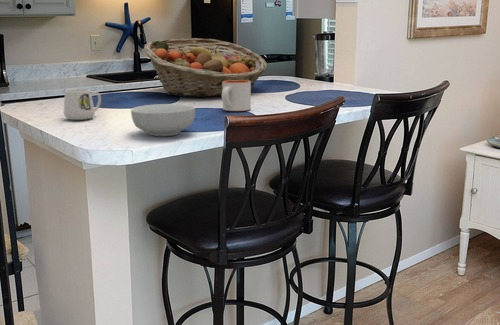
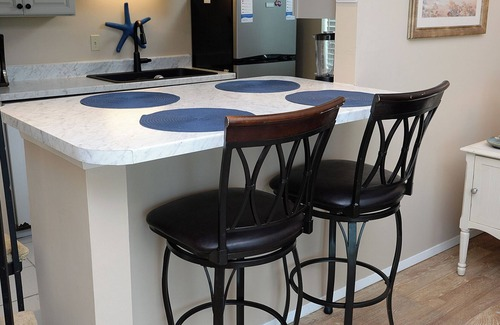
- mug [63,88,102,121]
- cereal bowl [130,103,196,137]
- mug [221,80,252,112]
- fruit basket [143,37,268,98]
